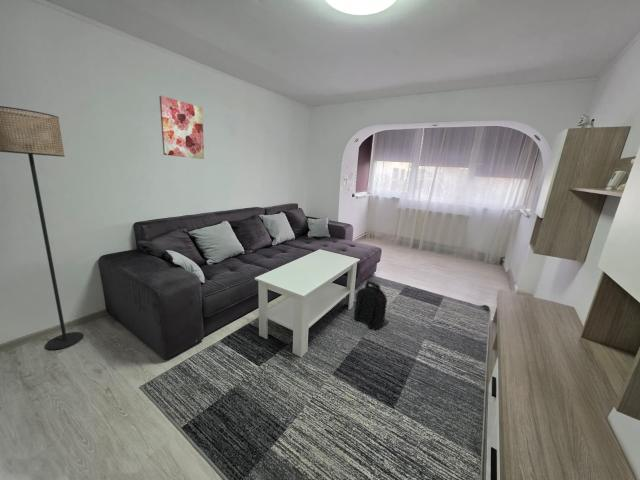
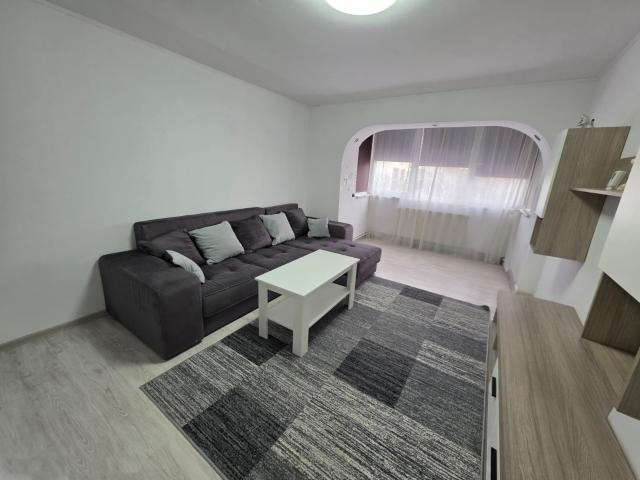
- wall art [158,95,205,160]
- floor lamp [0,105,85,351]
- backpack [353,280,388,331]
